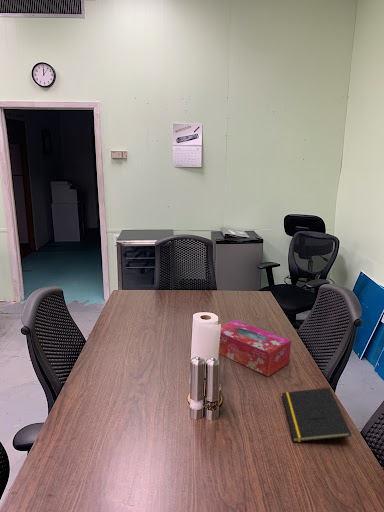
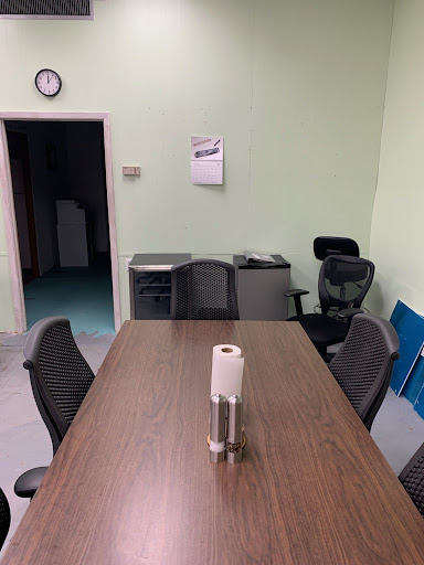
- notepad [281,387,352,443]
- tissue box [218,319,292,377]
